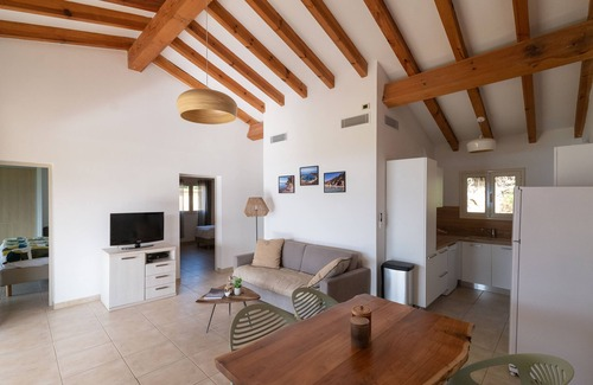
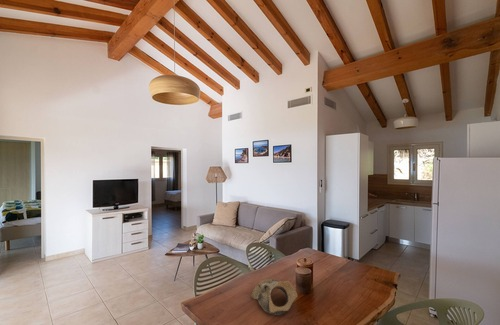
+ decorative bowl [250,278,299,316]
